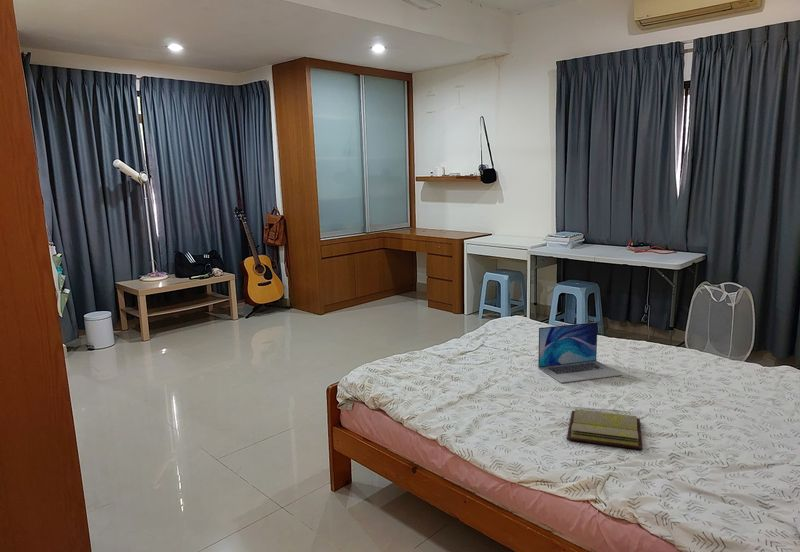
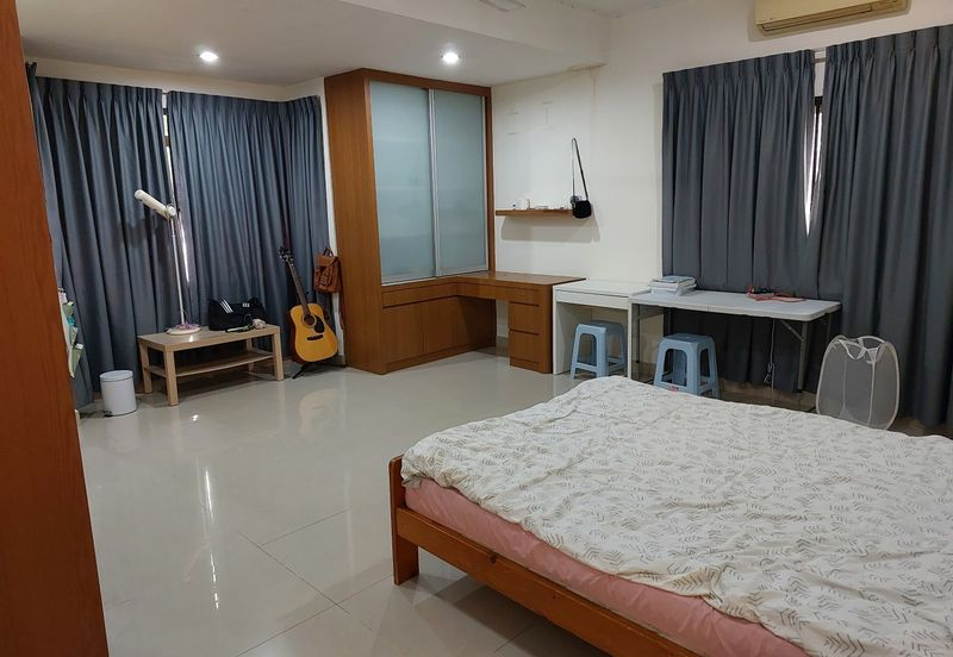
- laptop [537,321,624,384]
- diary [566,408,643,450]
